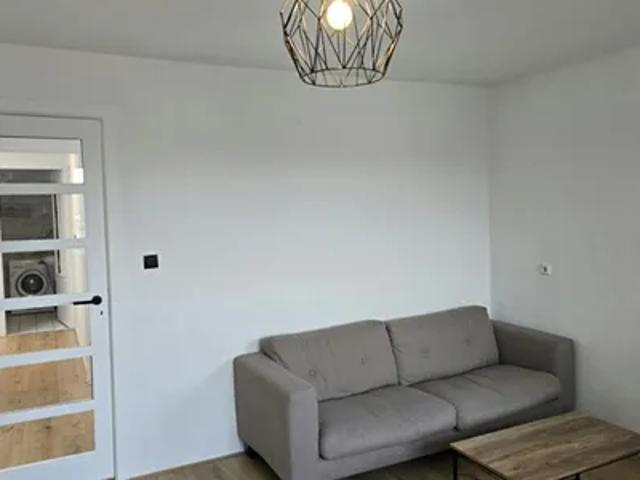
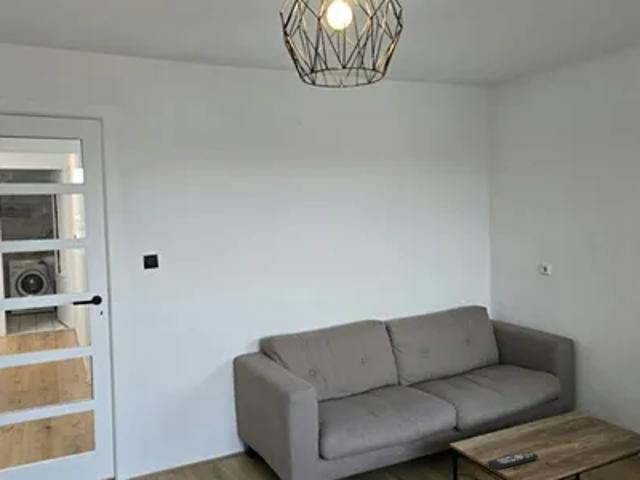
+ remote control [487,451,539,470]
